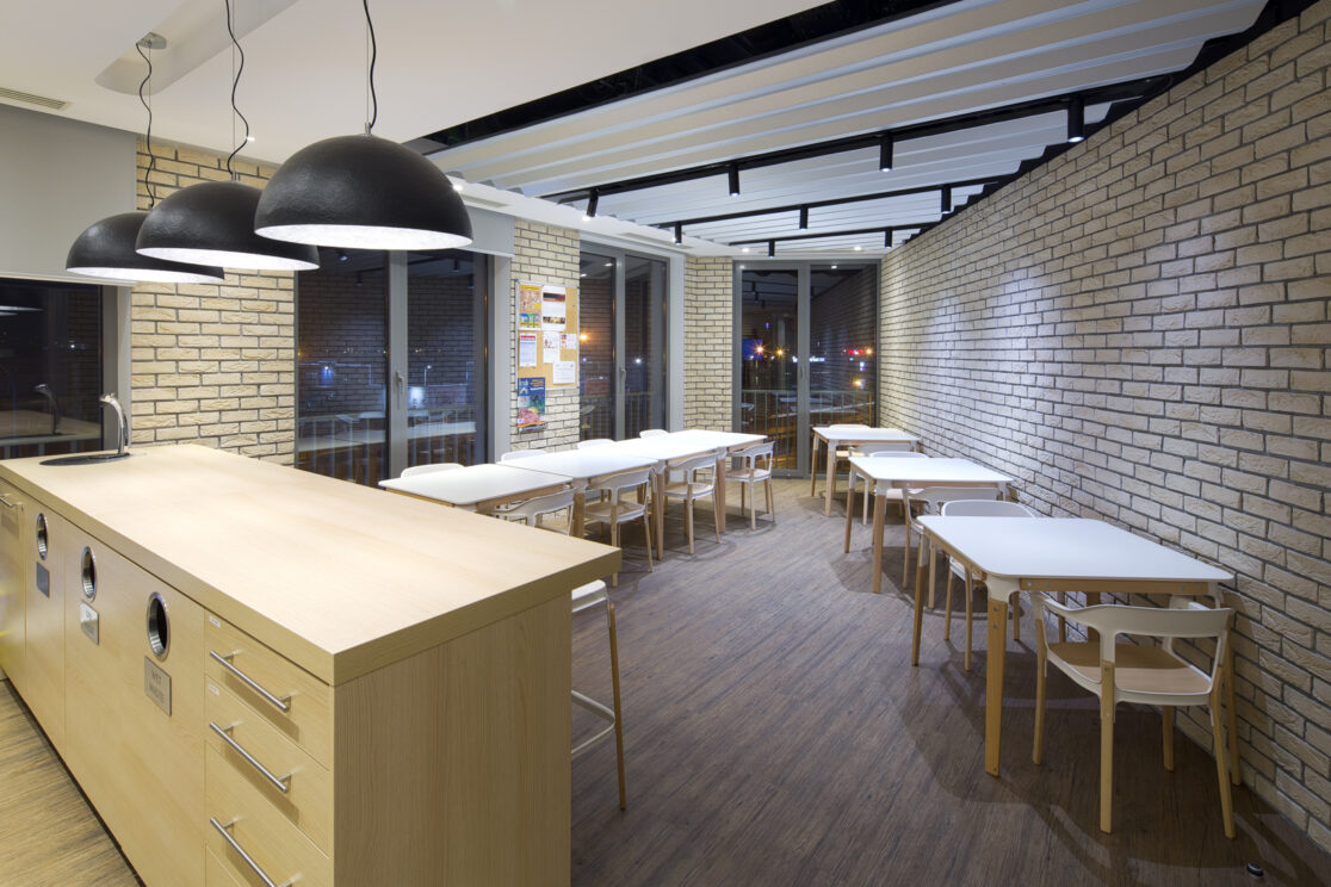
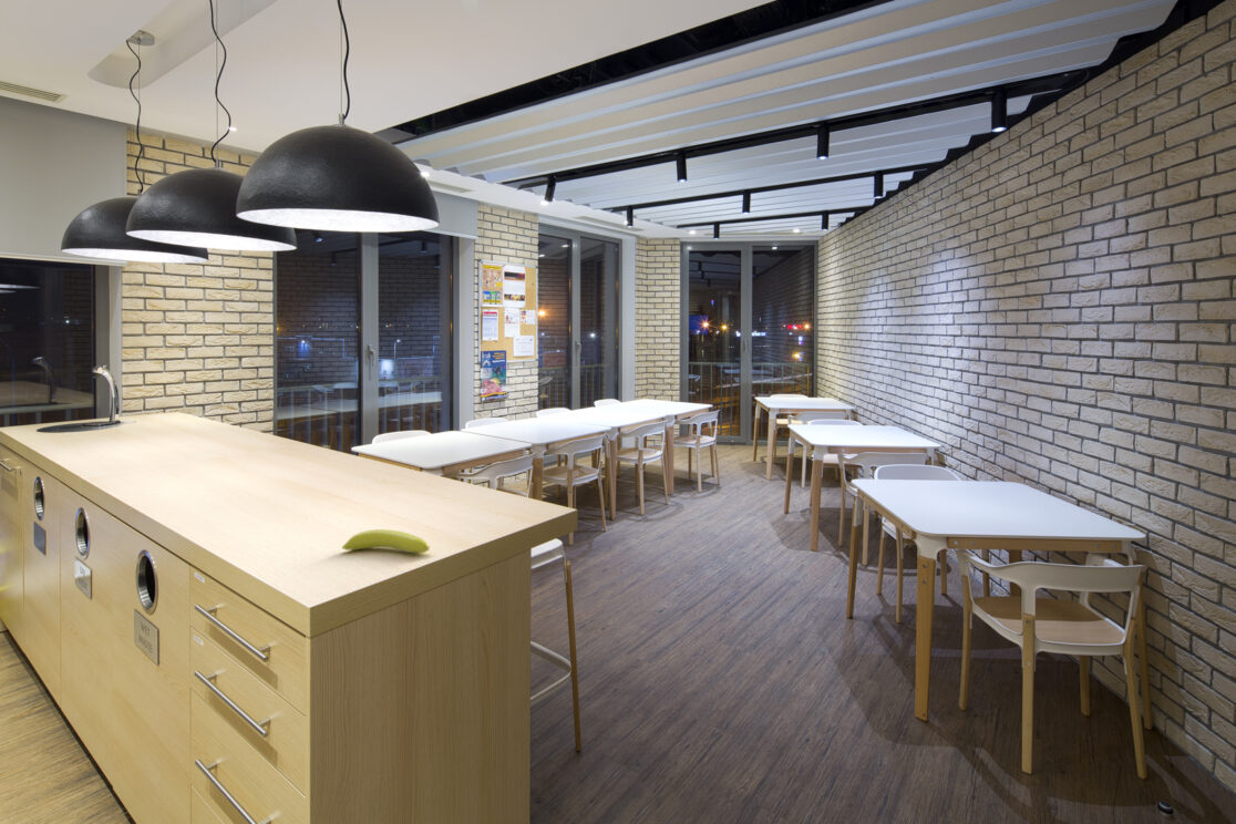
+ banana [341,528,431,554]
